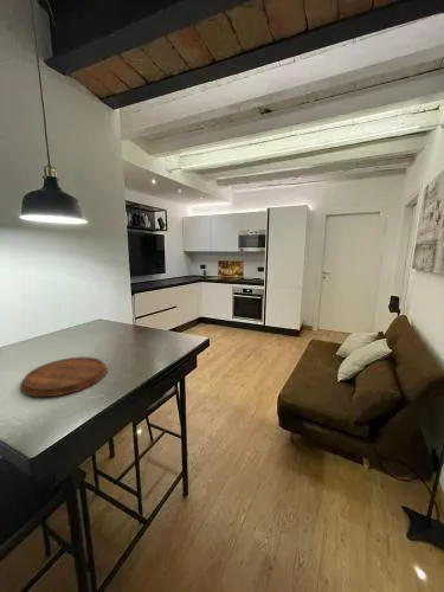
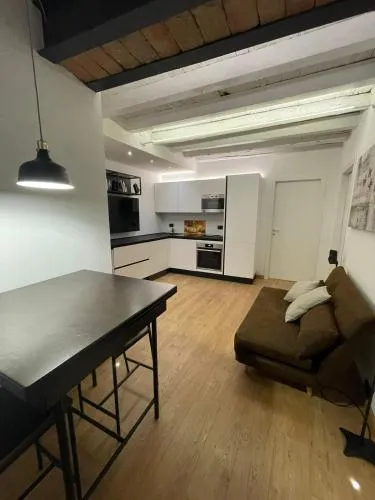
- cutting board [19,356,108,398]
